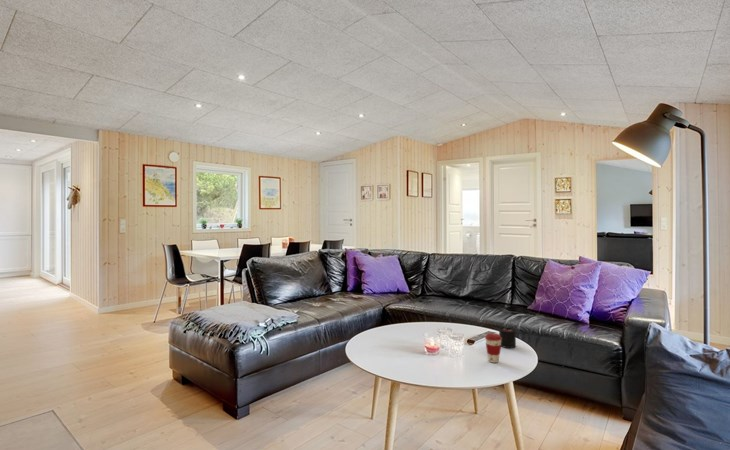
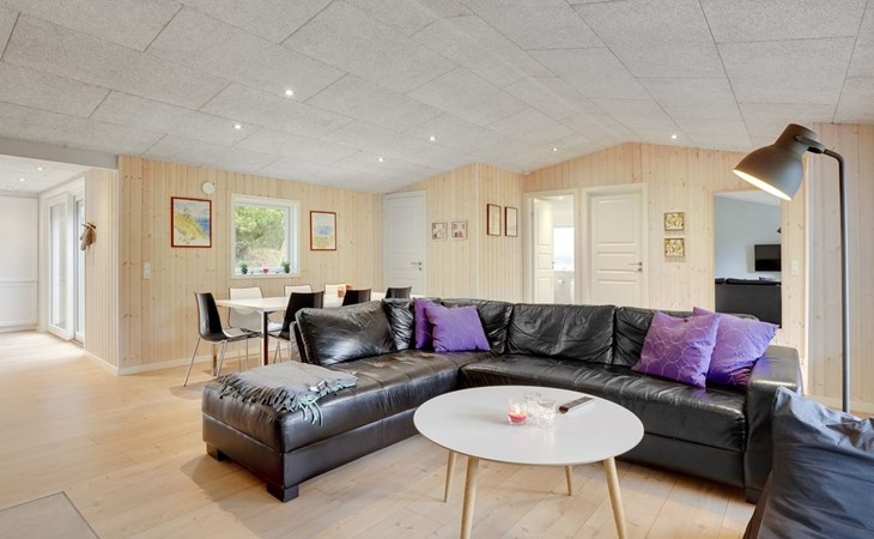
- candle [498,320,517,349]
- coffee cup [484,332,502,364]
